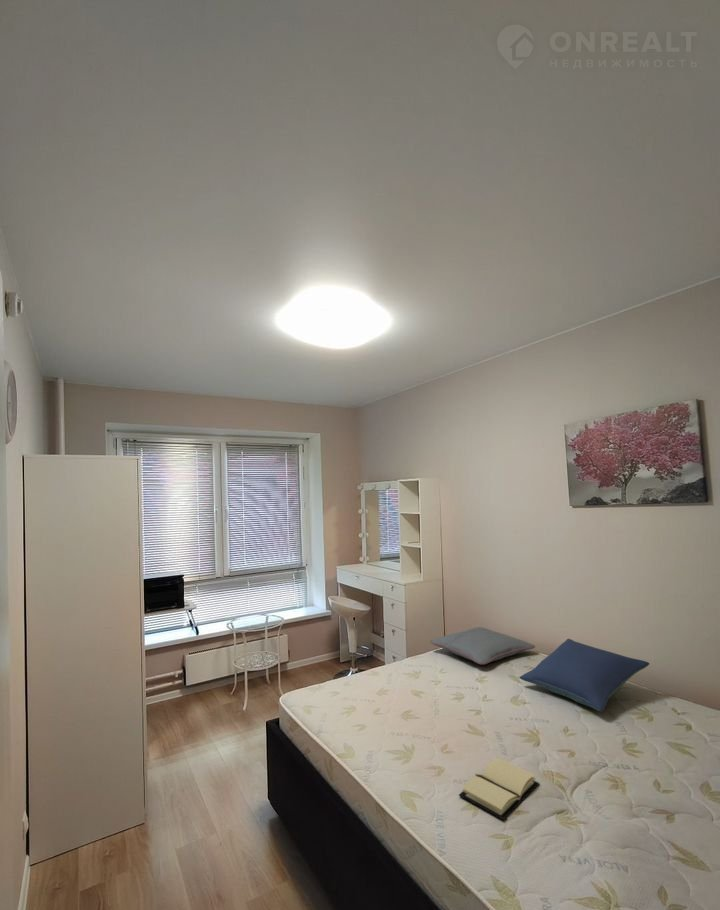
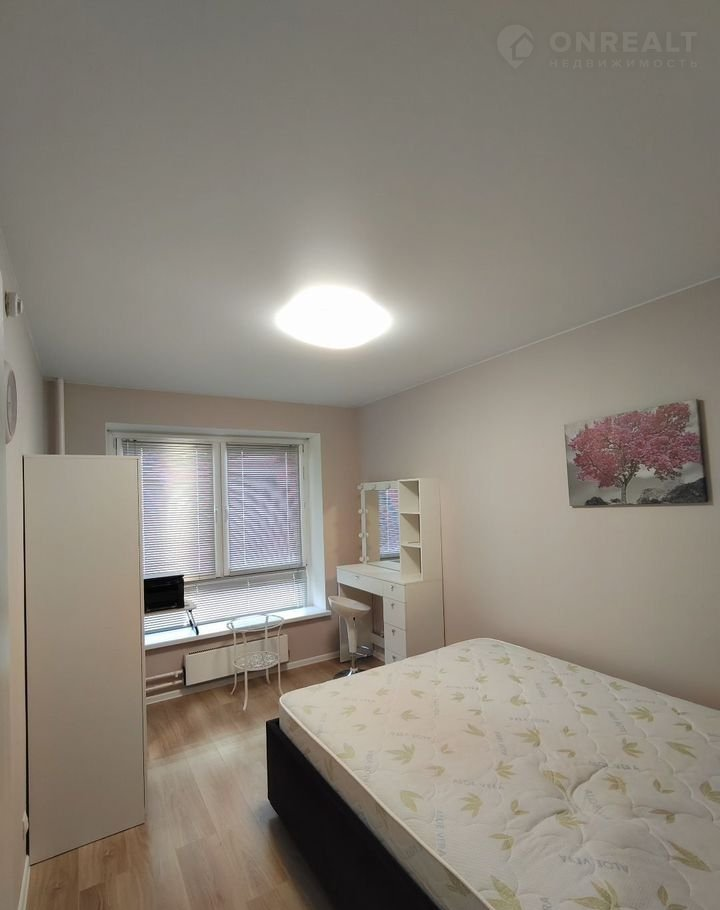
- pillow [429,626,536,666]
- book [458,757,541,821]
- pillow [519,638,650,712]
